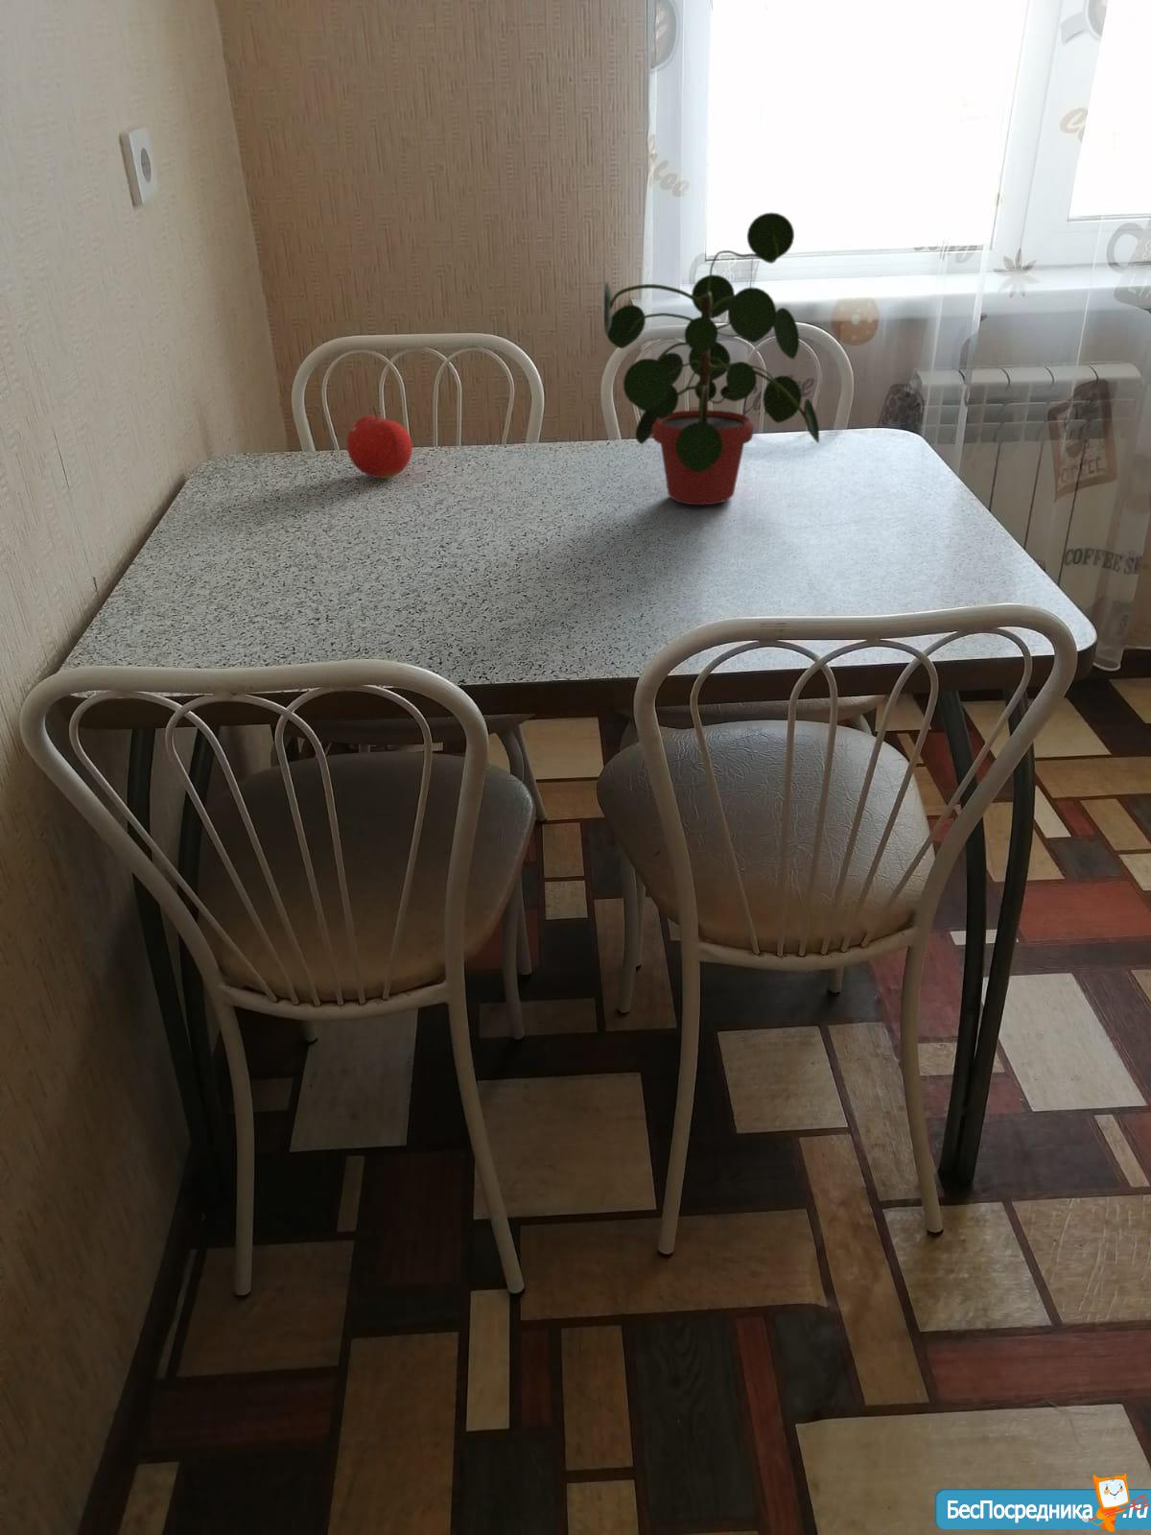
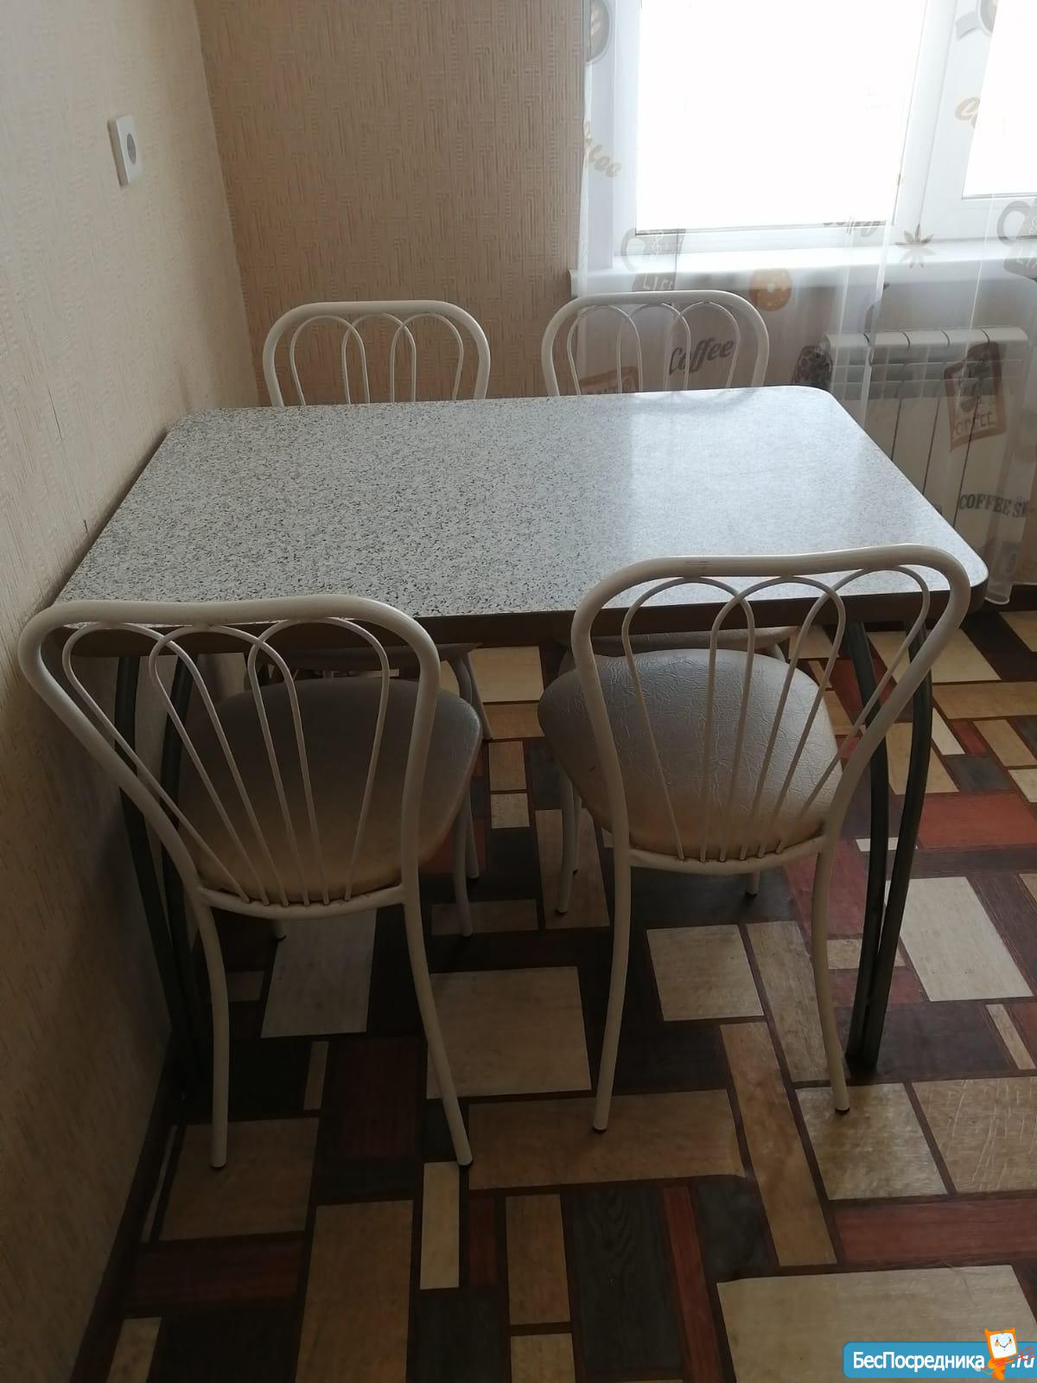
- potted plant [603,212,820,505]
- fruit [346,406,413,479]
